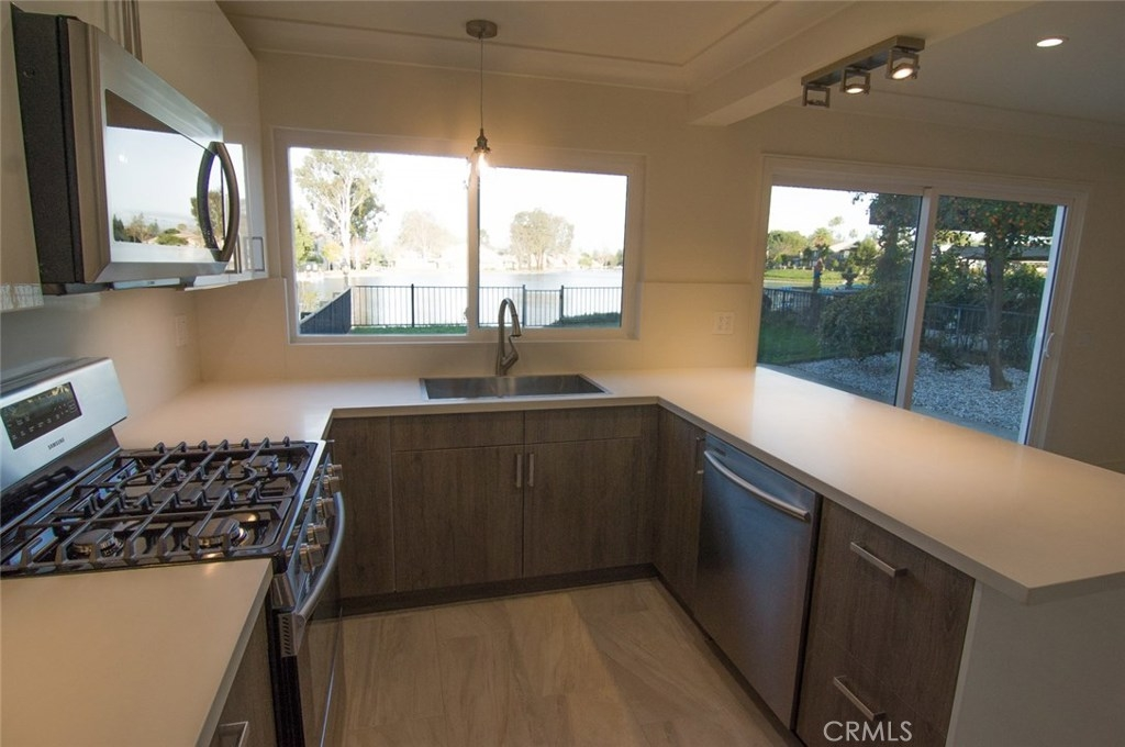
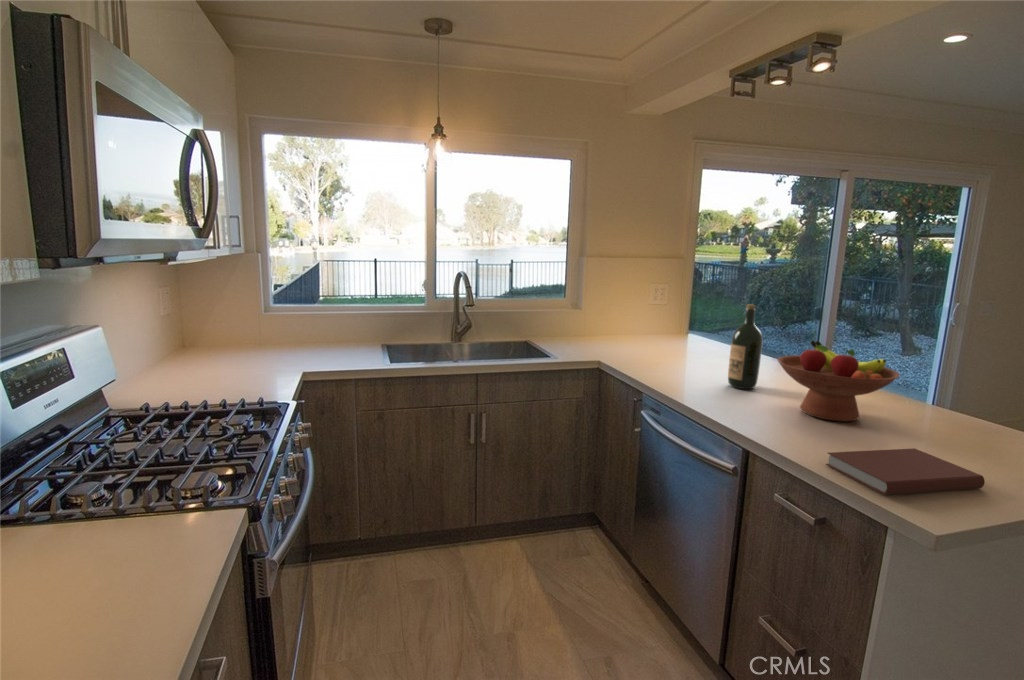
+ book [825,447,986,496]
+ fruit bowl [777,339,901,423]
+ wine bottle [727,304,764,390]
